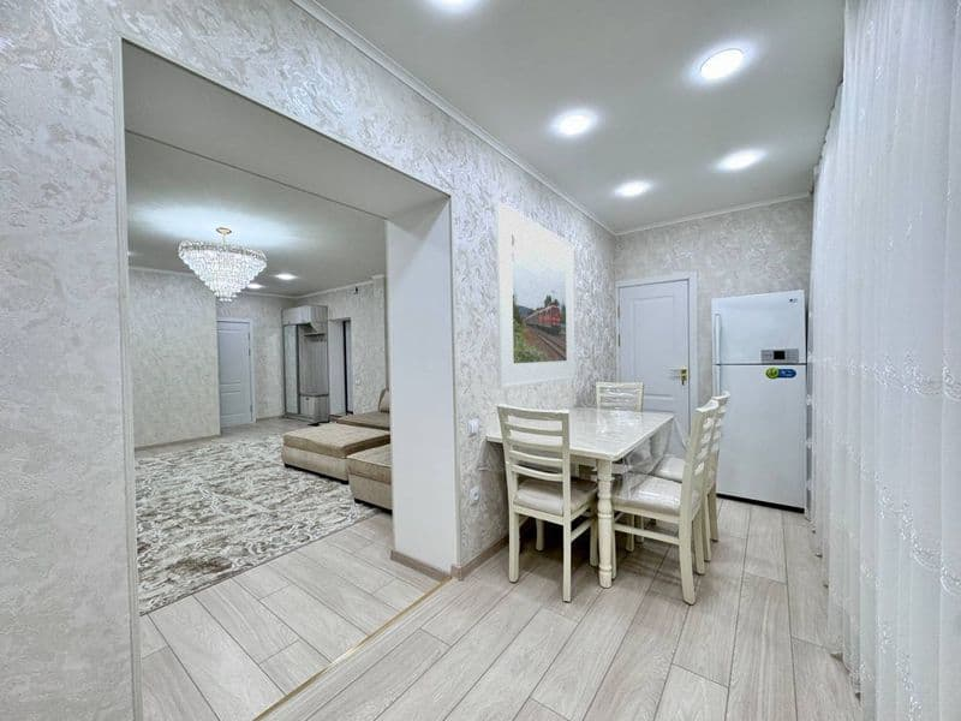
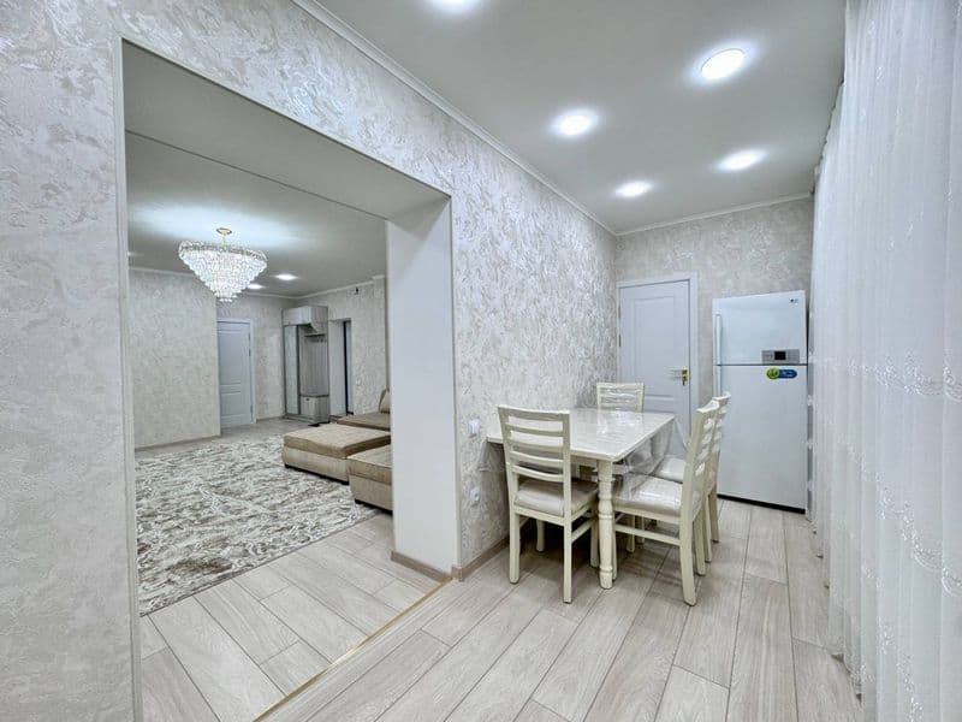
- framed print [495,199,577,391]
